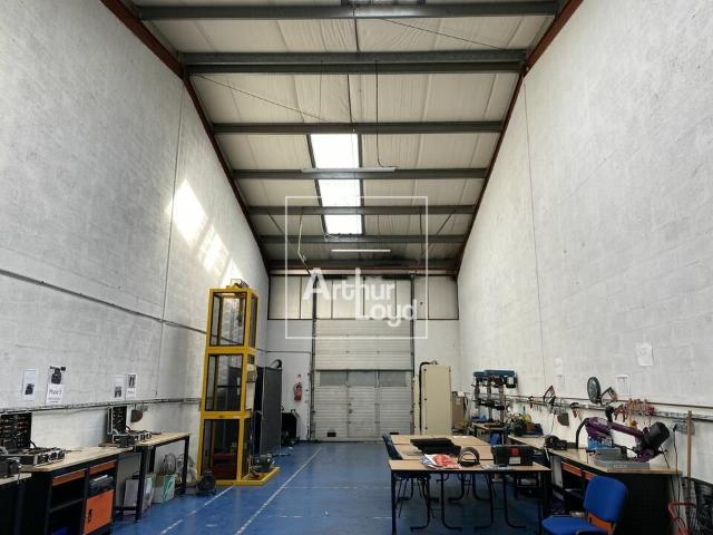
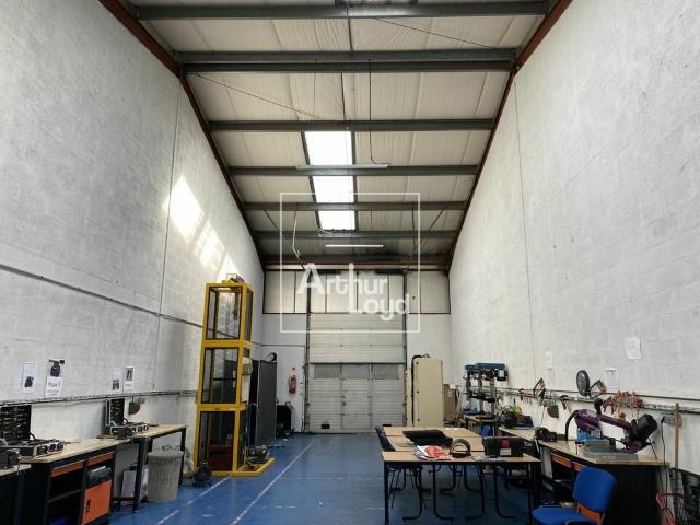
+ trash can [147,446,185,503]
